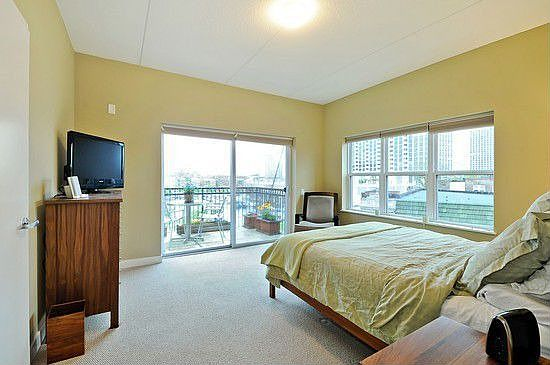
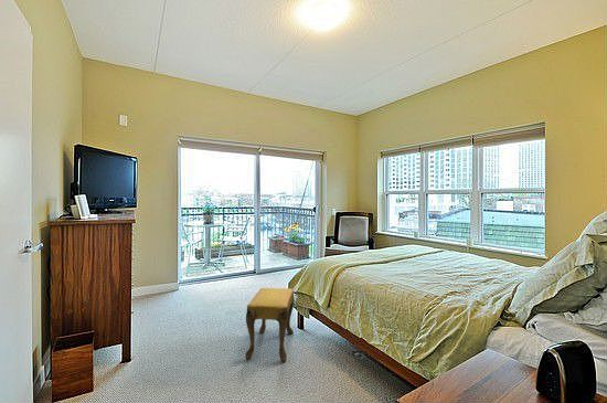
+ footstool [245,287,296,363]
